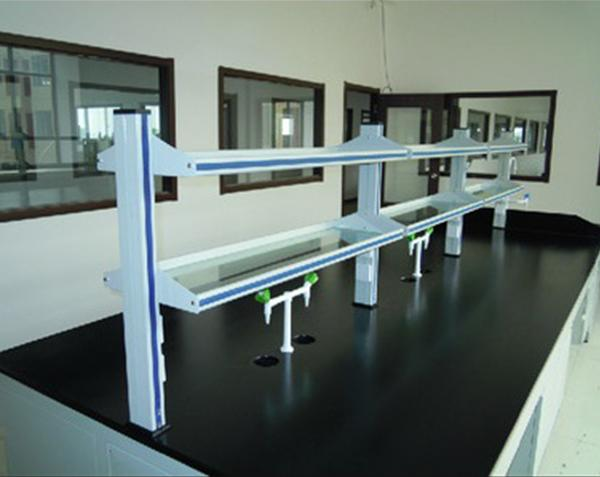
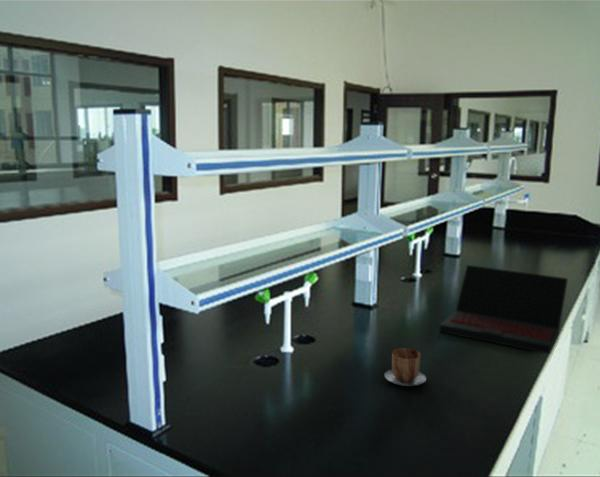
+ laptop [439,264,569,355]
+ mug [384,347,427,387]
